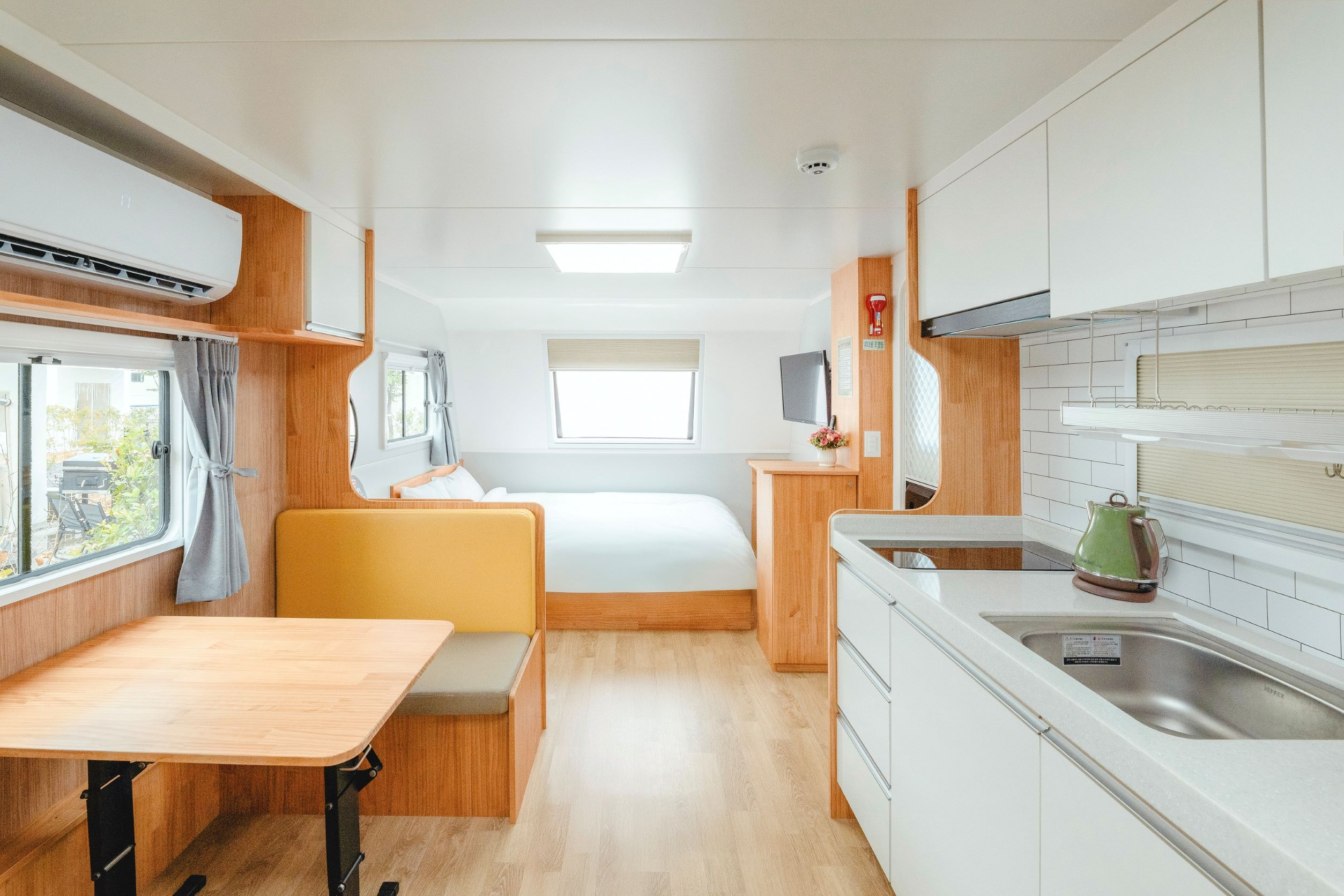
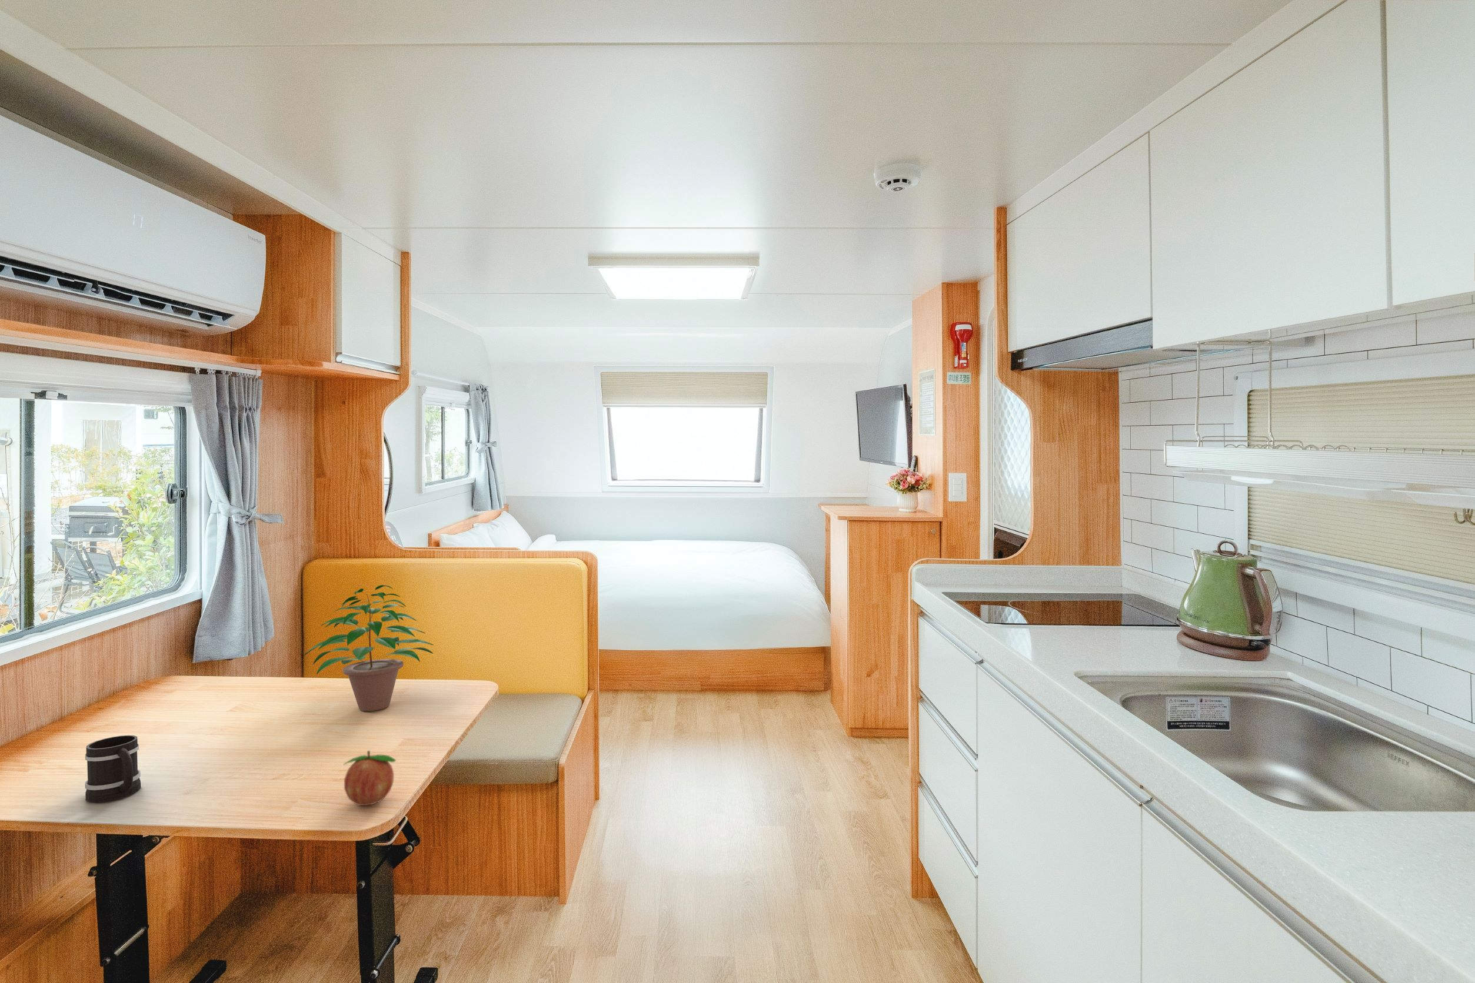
+ potted plant [304,585,435,711]
+ mug [85,735,142,802]
+ fruit [344,750,396,806]
